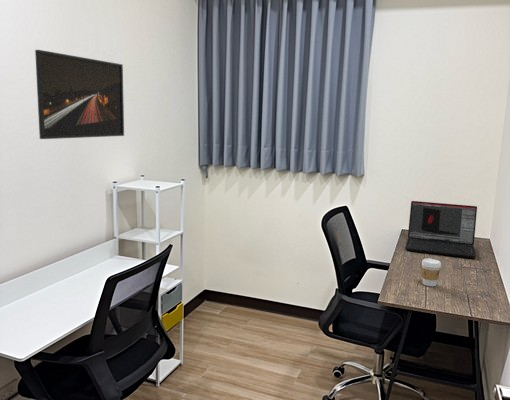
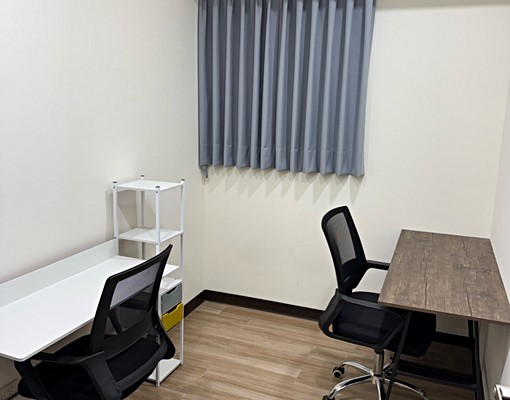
- laptop [404,200,478,259]
- coffee cup [421,257,442,287]
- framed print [34,49,125,140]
